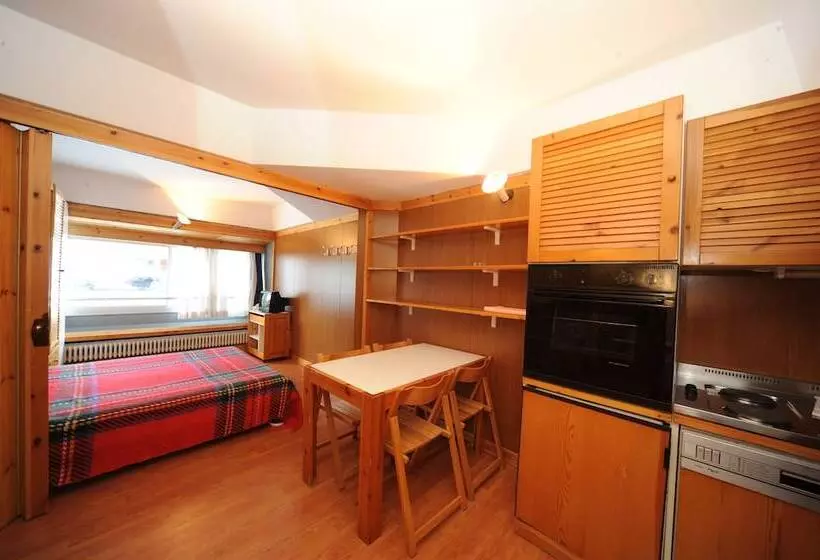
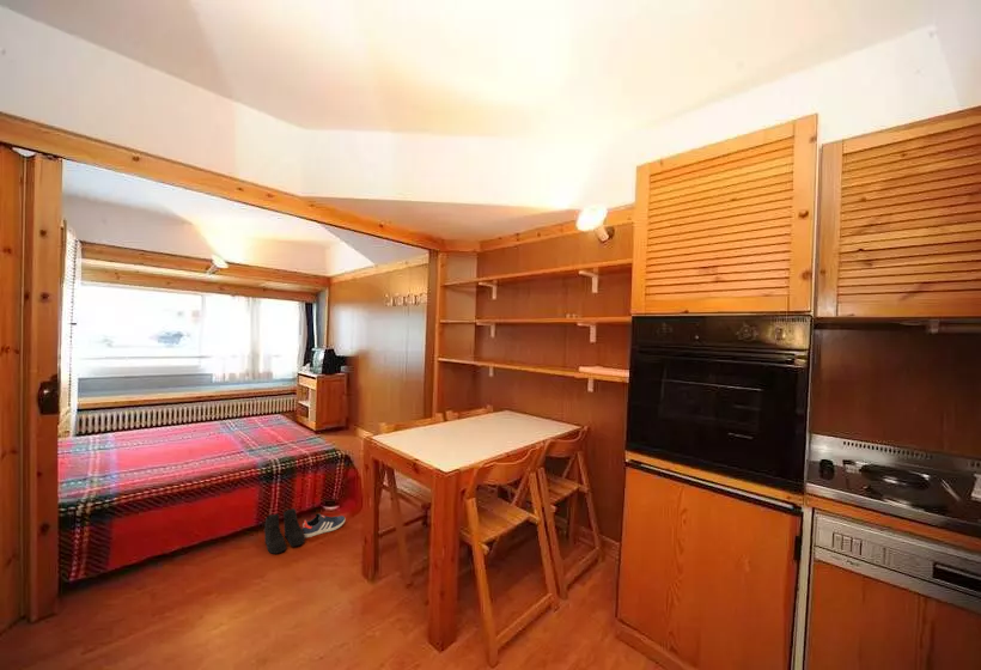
+ sneaker [301,512,346,538]
+ boots [263,507,306,555]
